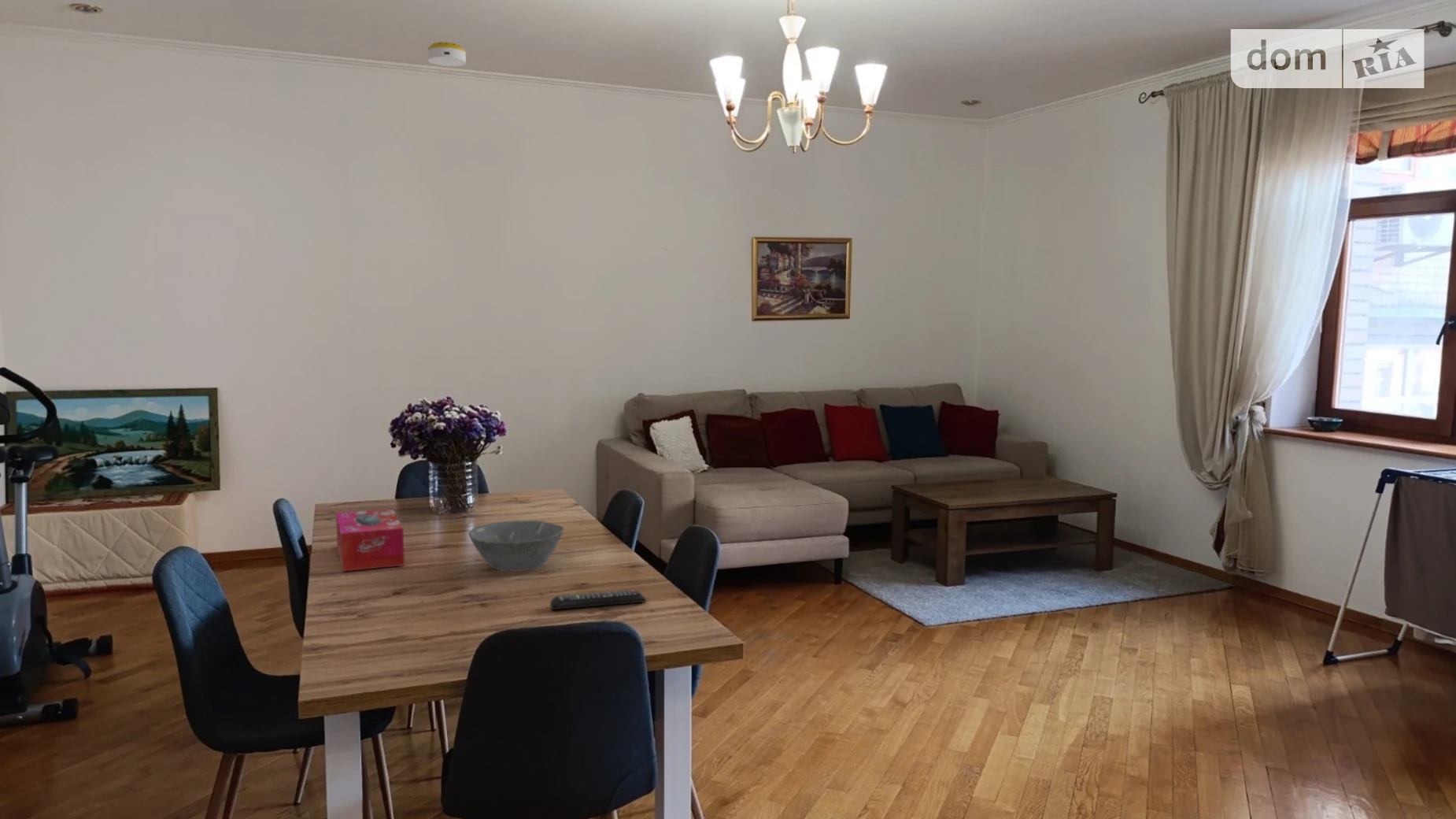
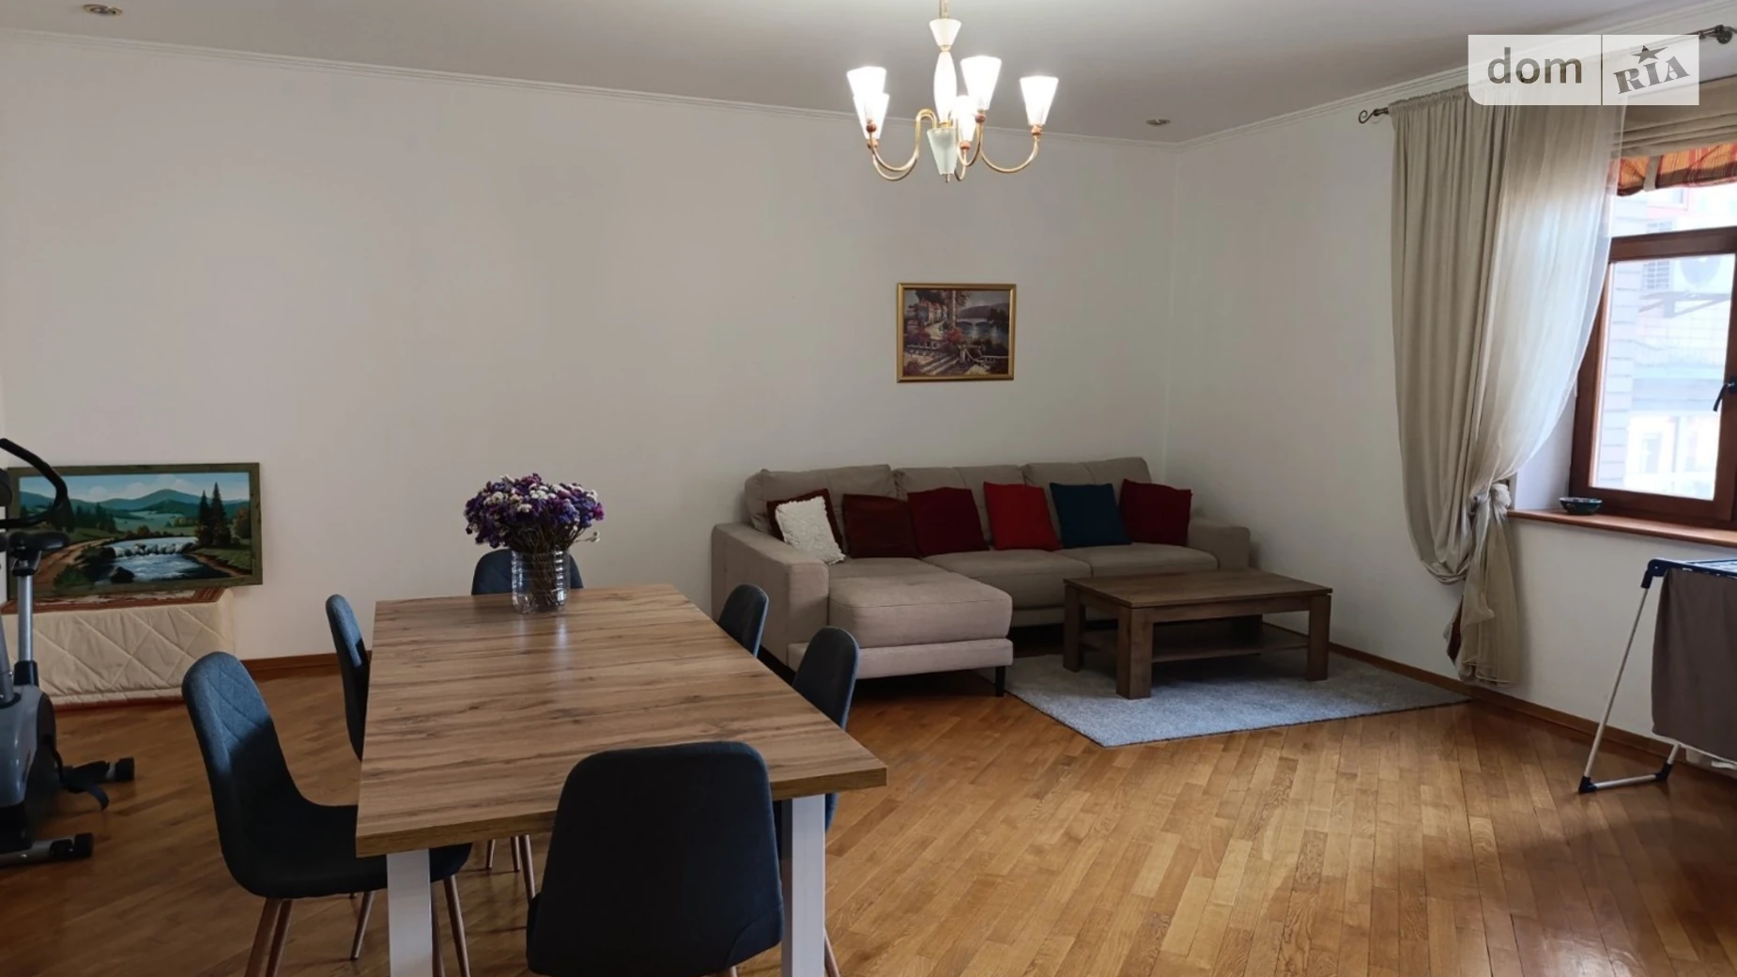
- tissue box [335,507,405,572]
- bowl [467,520,565,573]
- remote control [549,588,647,610]
- smoke detector [427,41,467,67]
